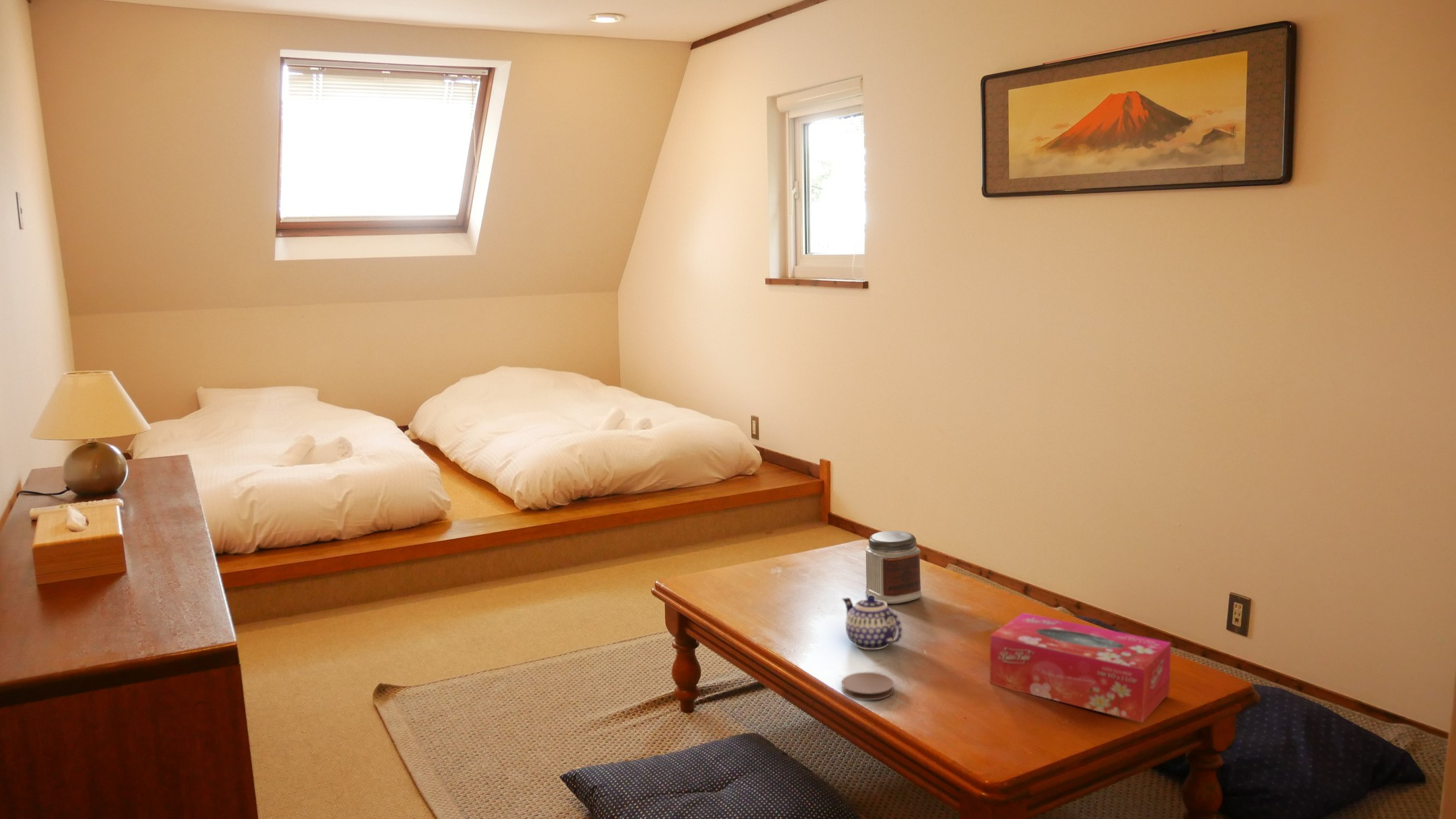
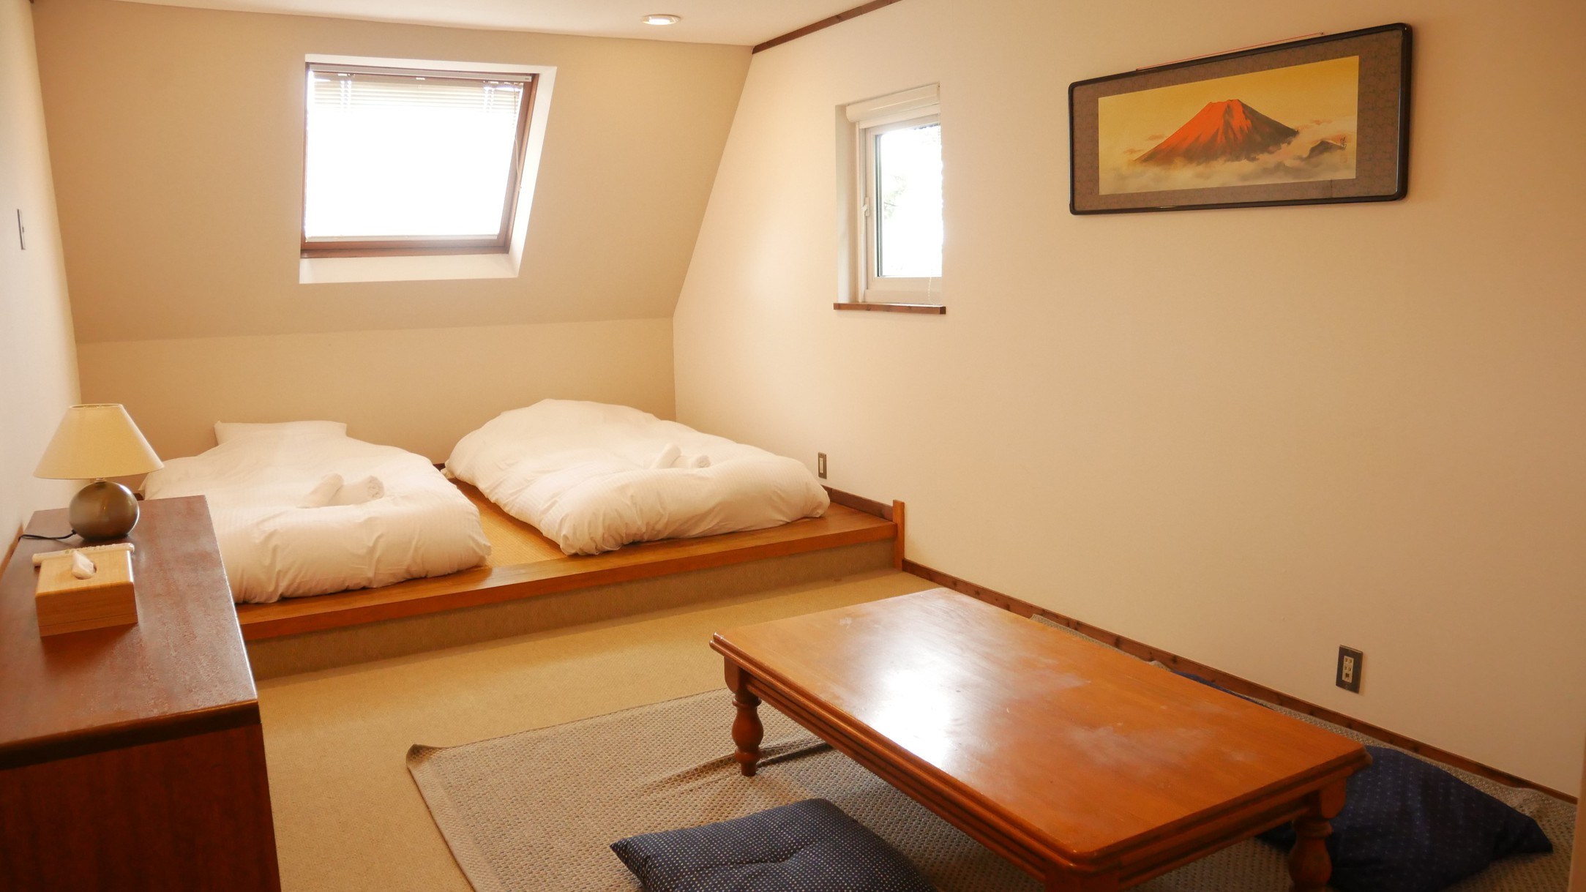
- tissue box [989,612,1172,724]
- jar [864,530,923,605]
- teapot [841,595,903,650]
- coaster [841,671,894,701]
